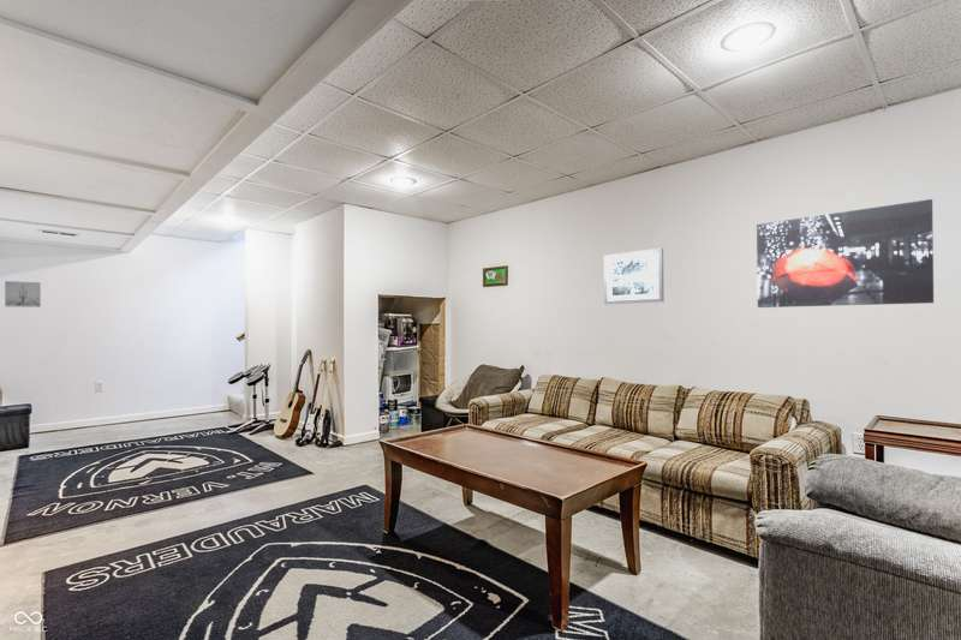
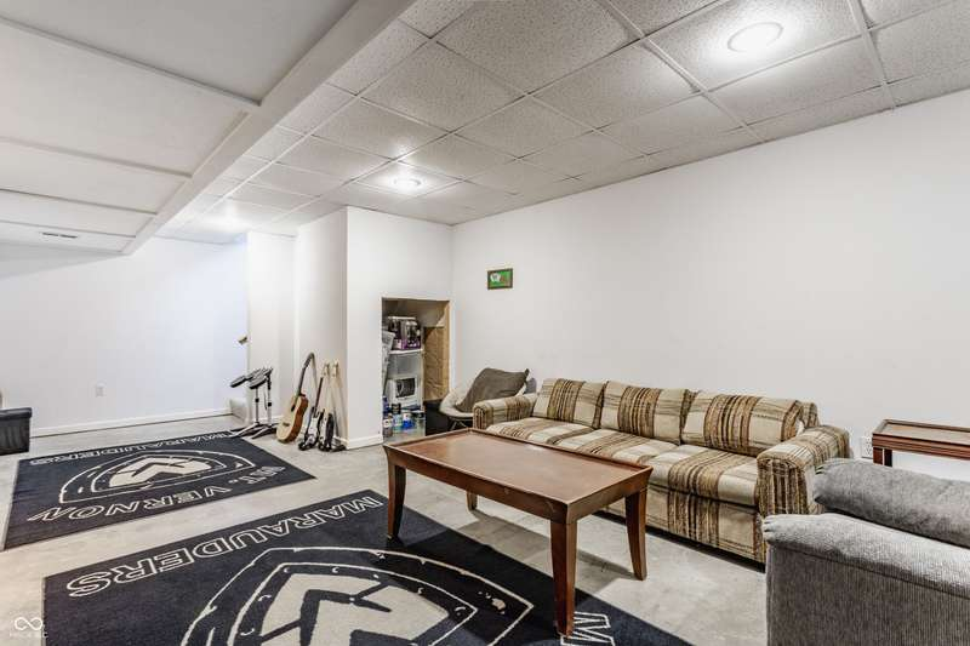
- wall art [4,280,42,309]
- wall art [756,198,935,309]
- wall art [603,247,665,305]
